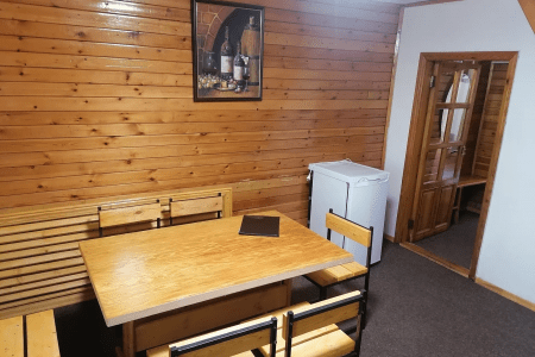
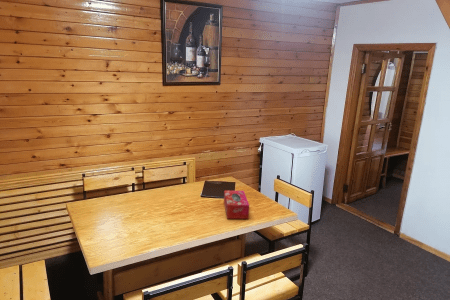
+ tissue box [223,190,250,220]
